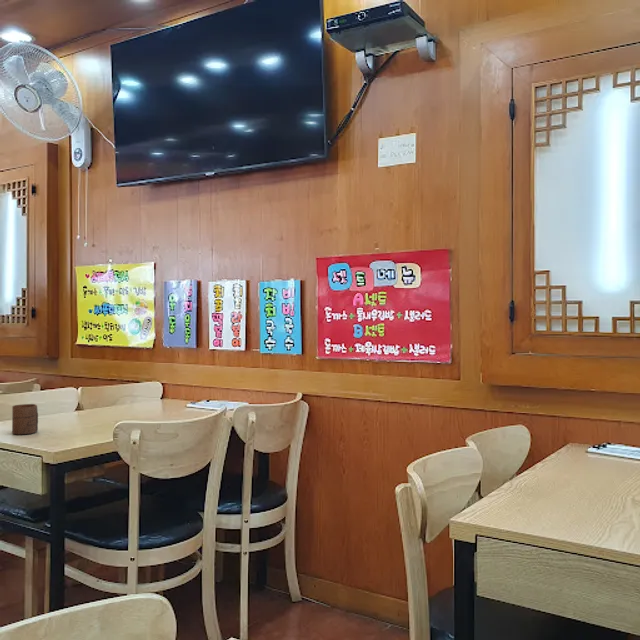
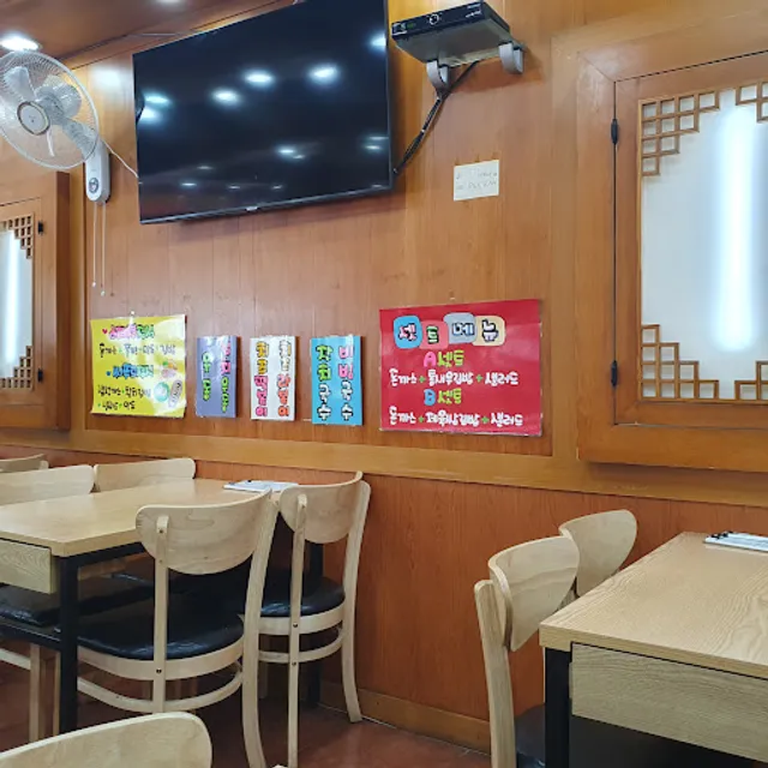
- cup [11,403,39,435]
